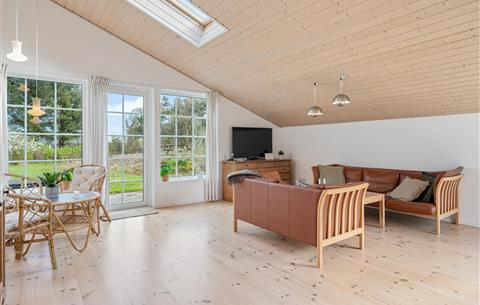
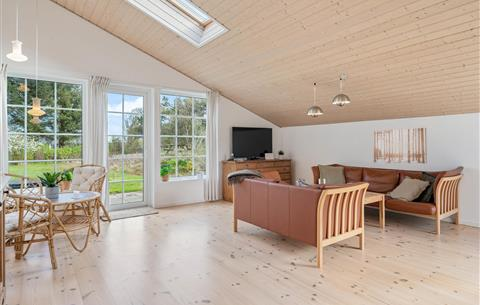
+ wall art [373,127,428,165]
